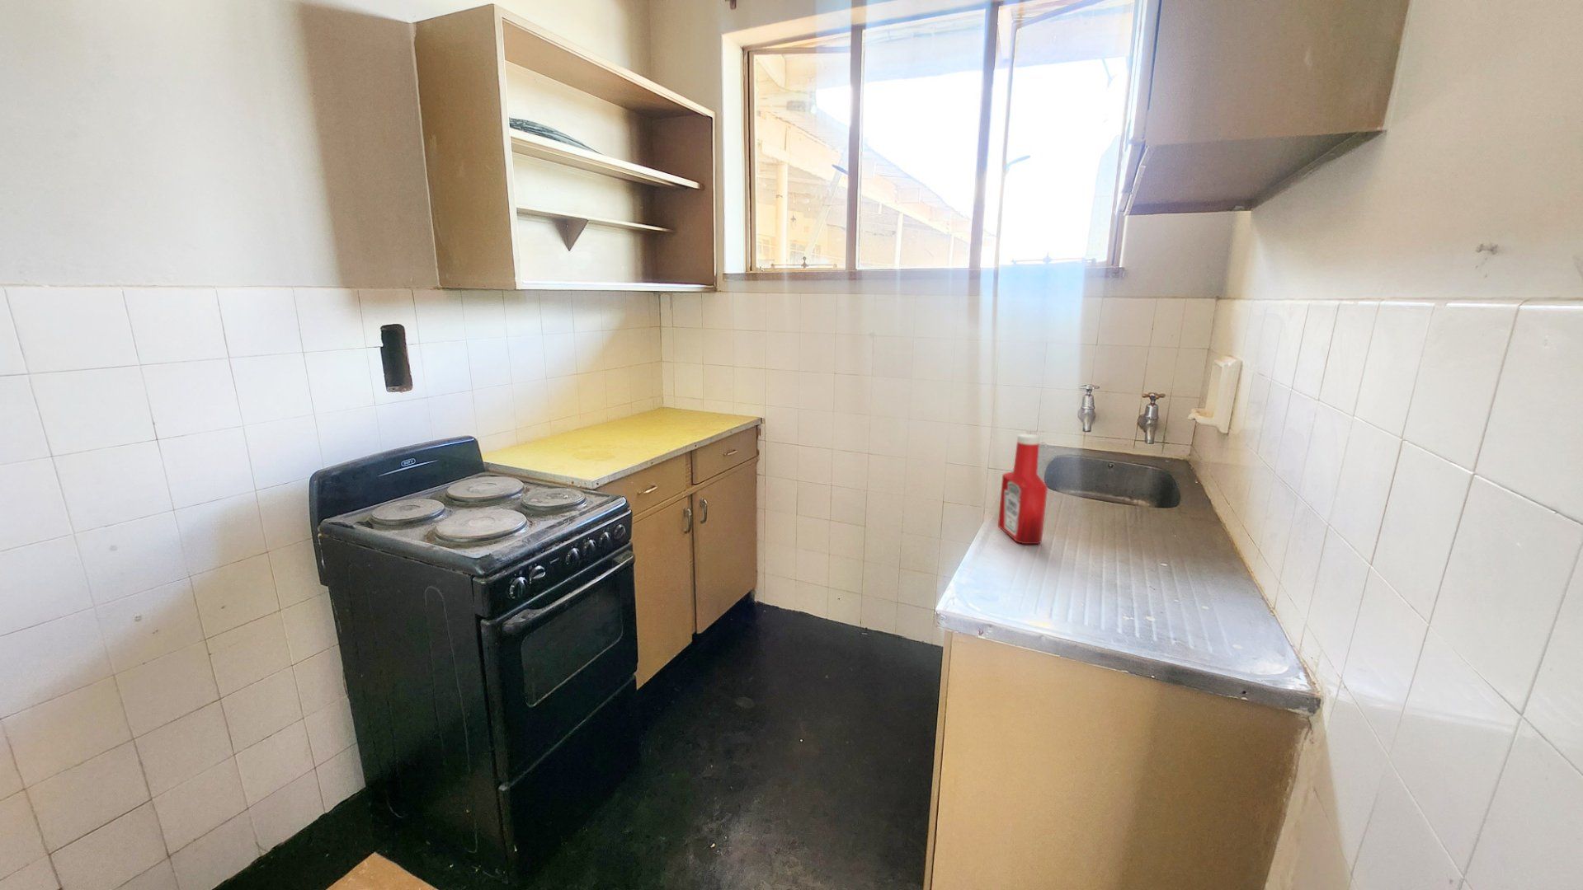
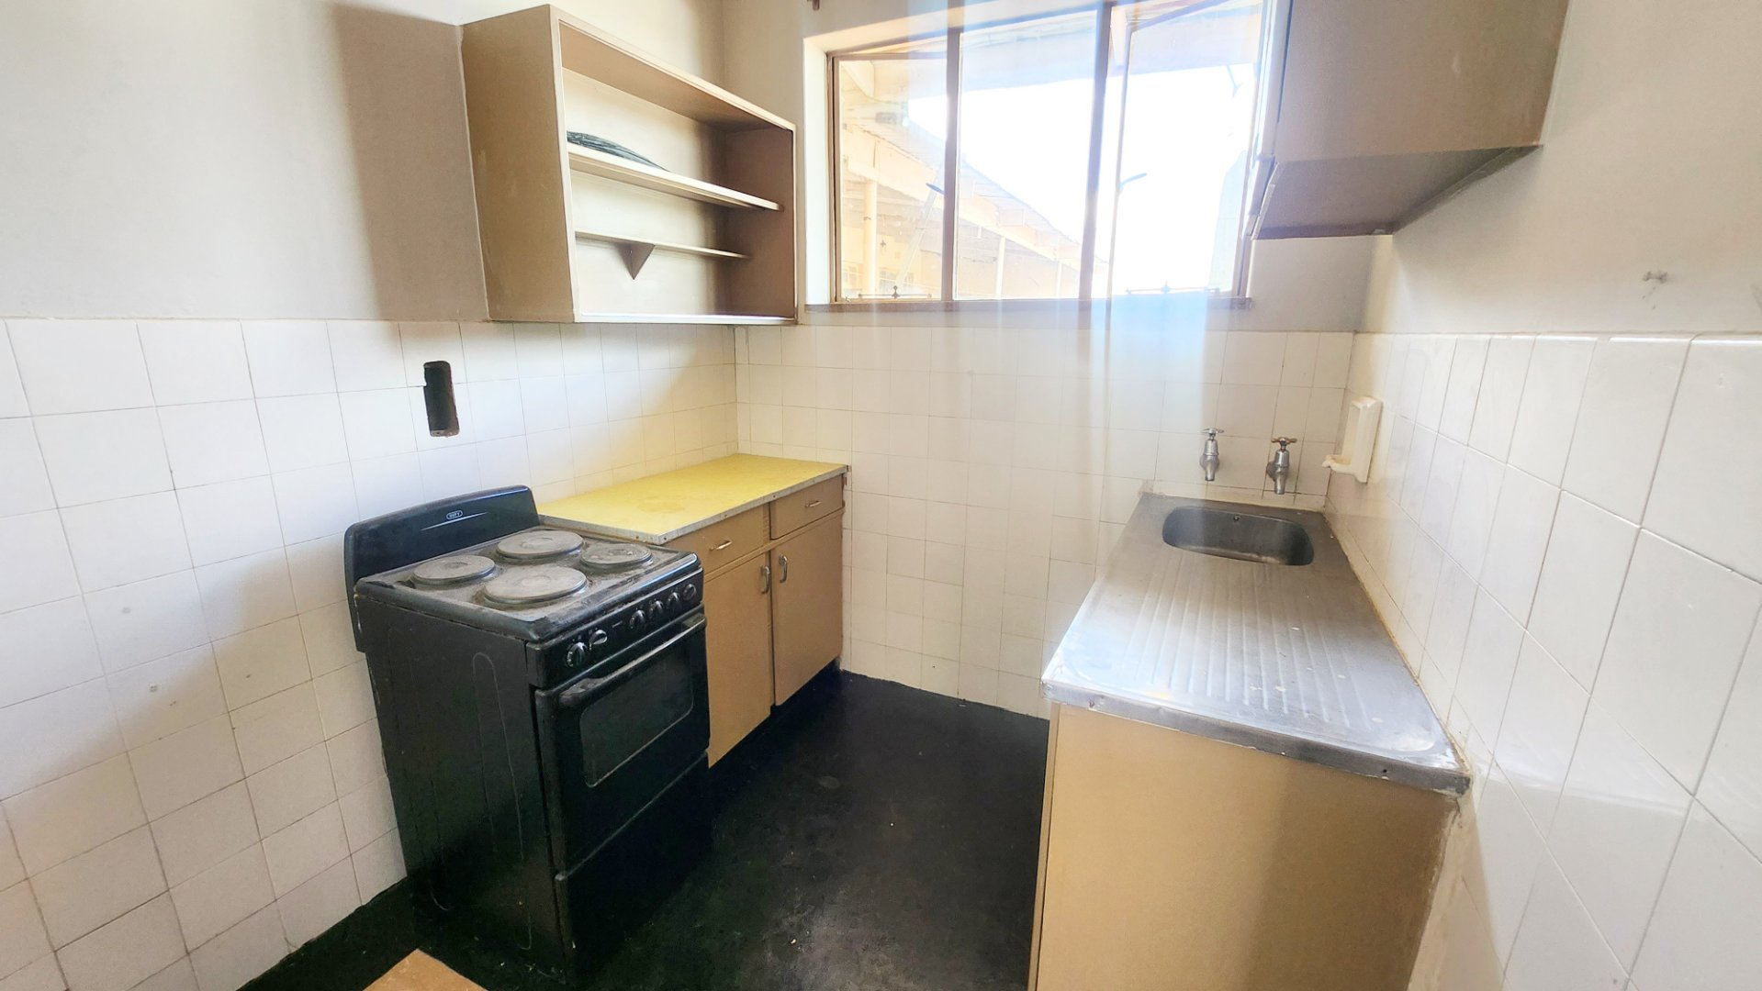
- soap bottle [997,433,1048,544]
